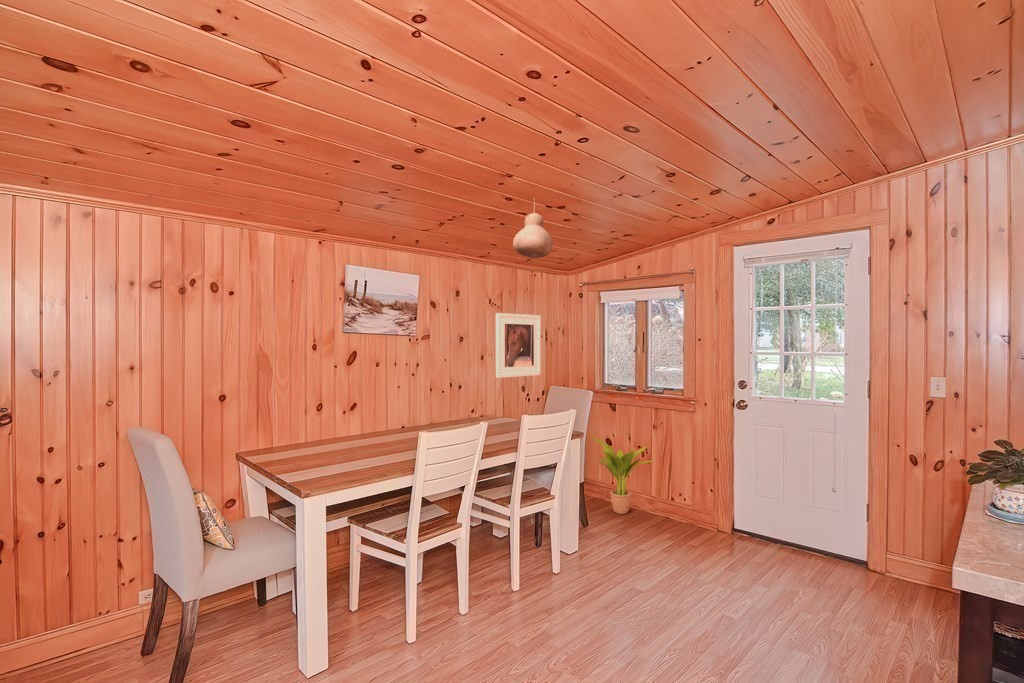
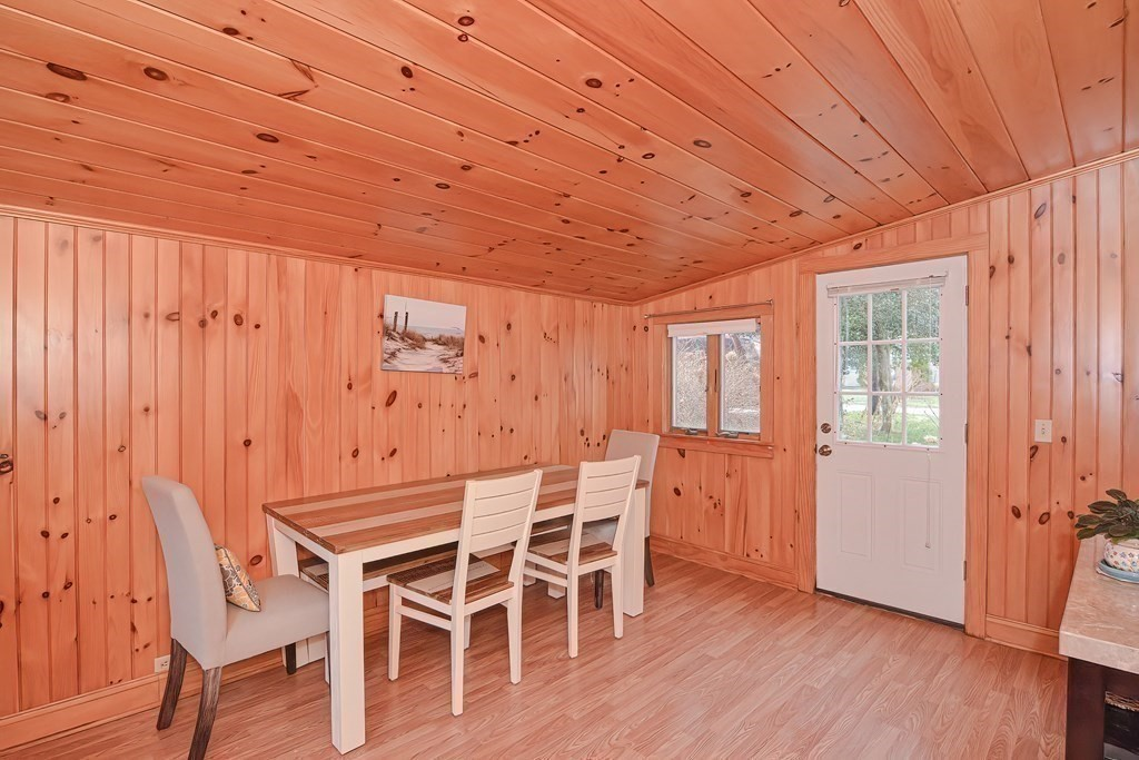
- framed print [495,312,542,379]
- potted plant [590,433,655,515]
- pendant light [512,197,554,259]
